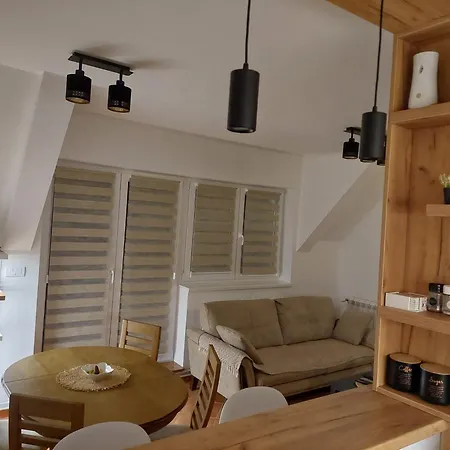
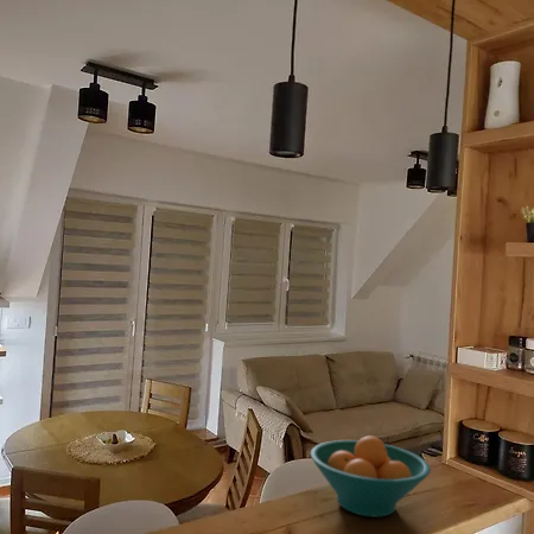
+ fruit bowl [309,436,432,519]
